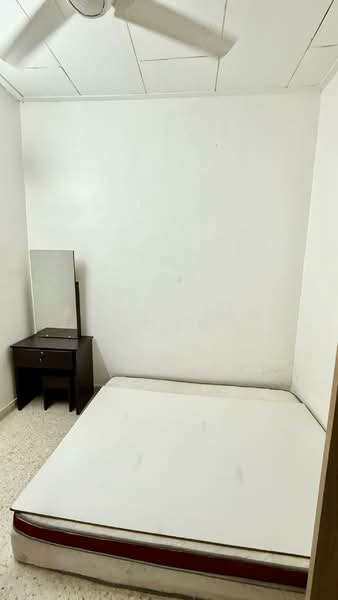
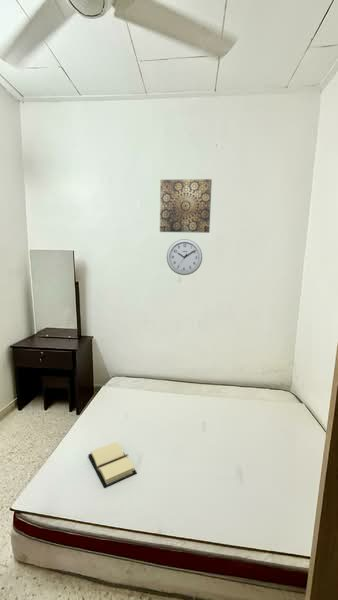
+ book [87,441,138,489]
+ wall clock [166,238,203,276]
+ wall art [159,178,213,234]
